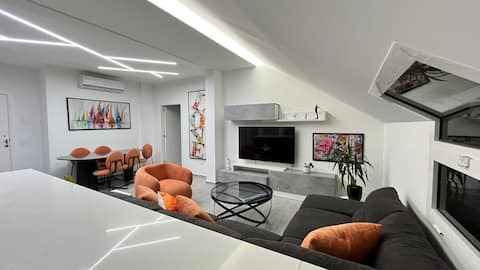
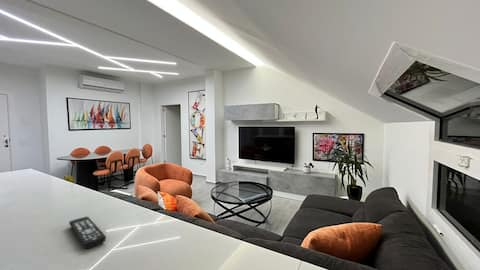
+ remote control [68,216,107,249]
